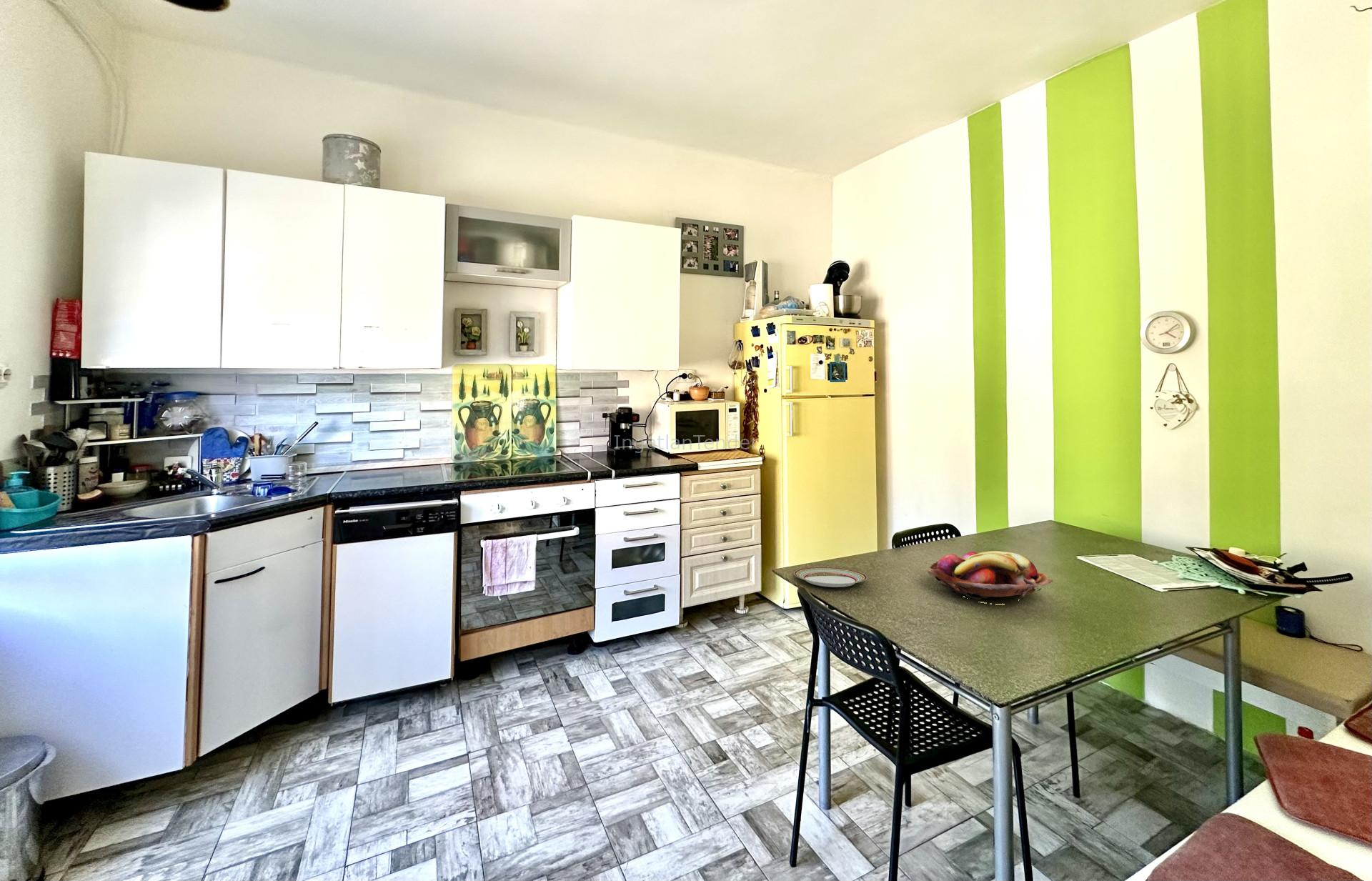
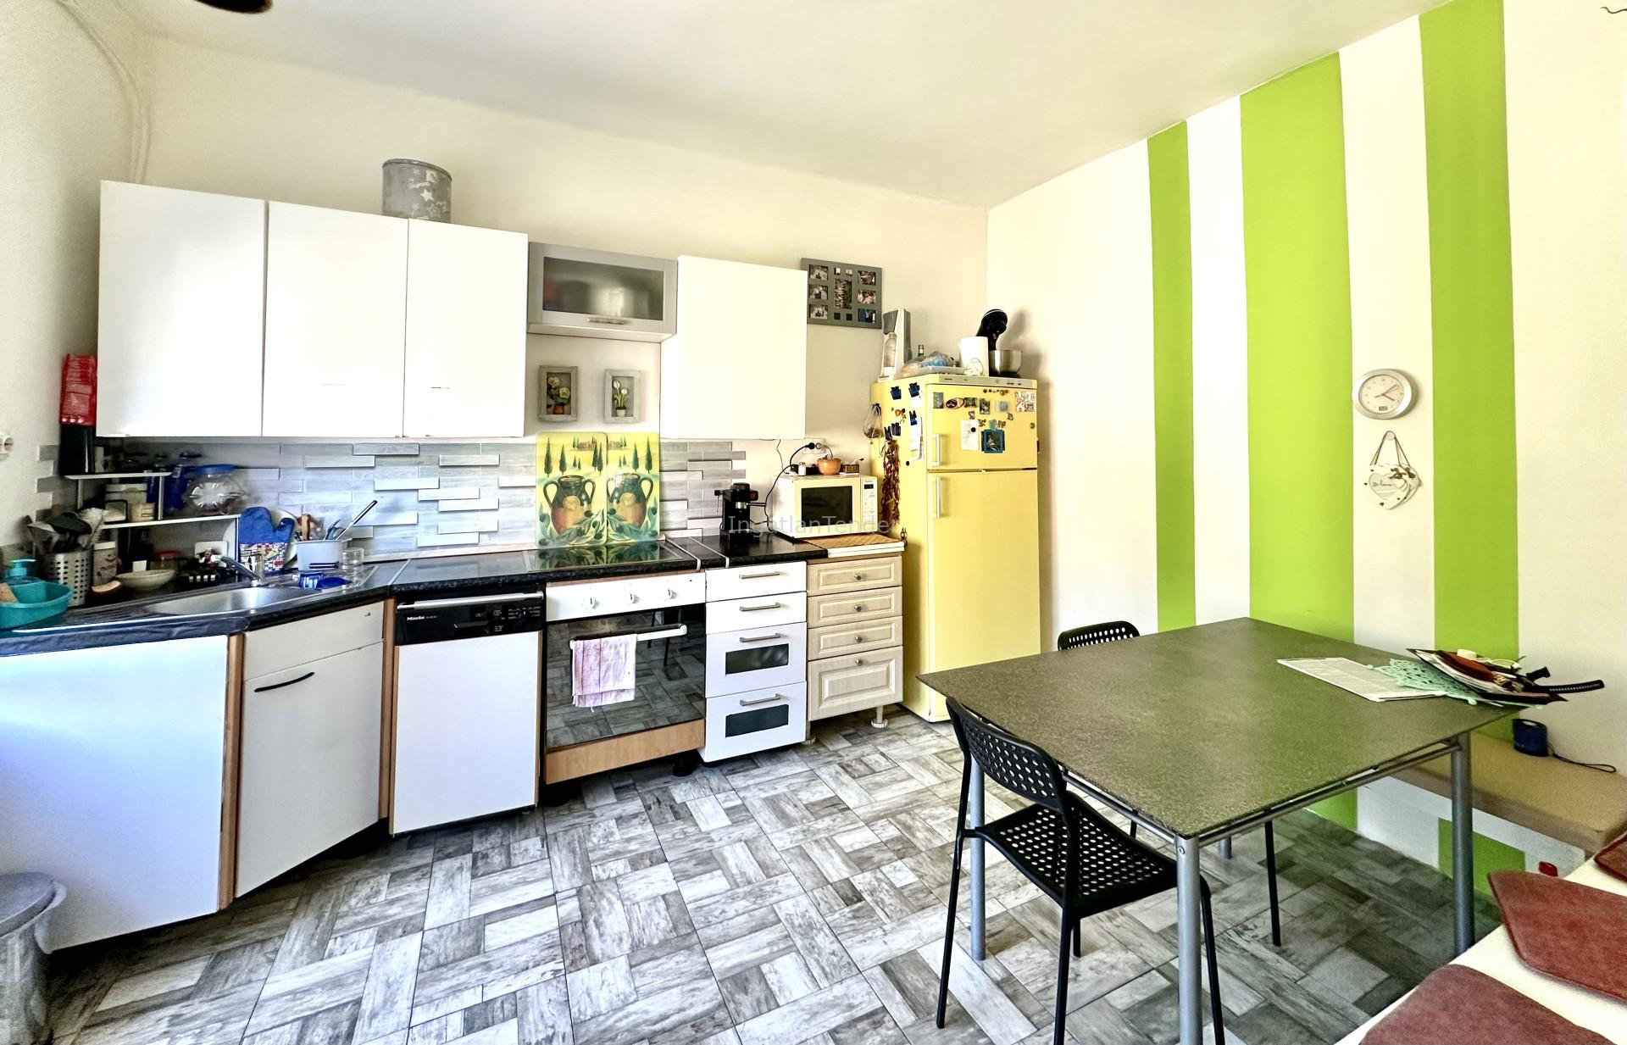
- plate [794,567,868,588]
- fruit basket [927,550,1054,605]
